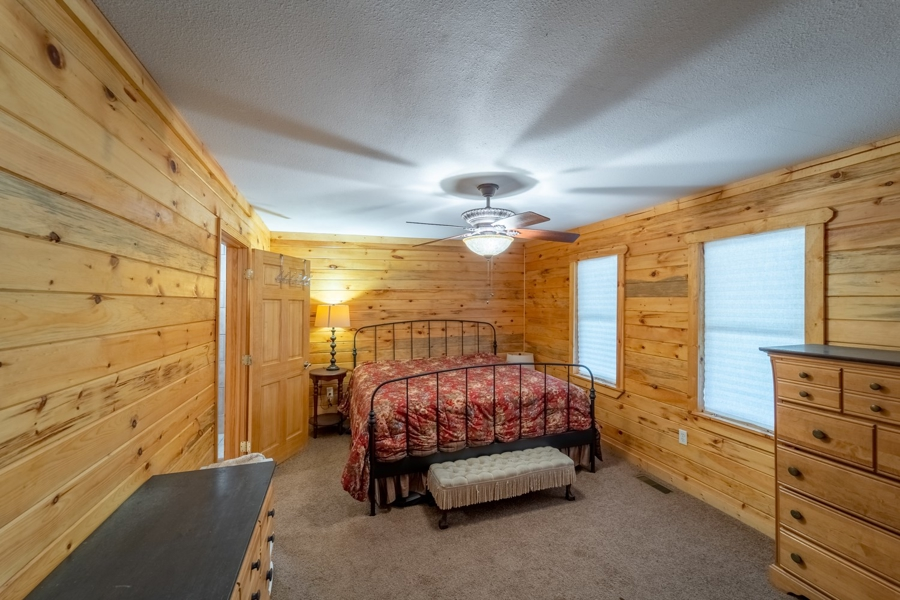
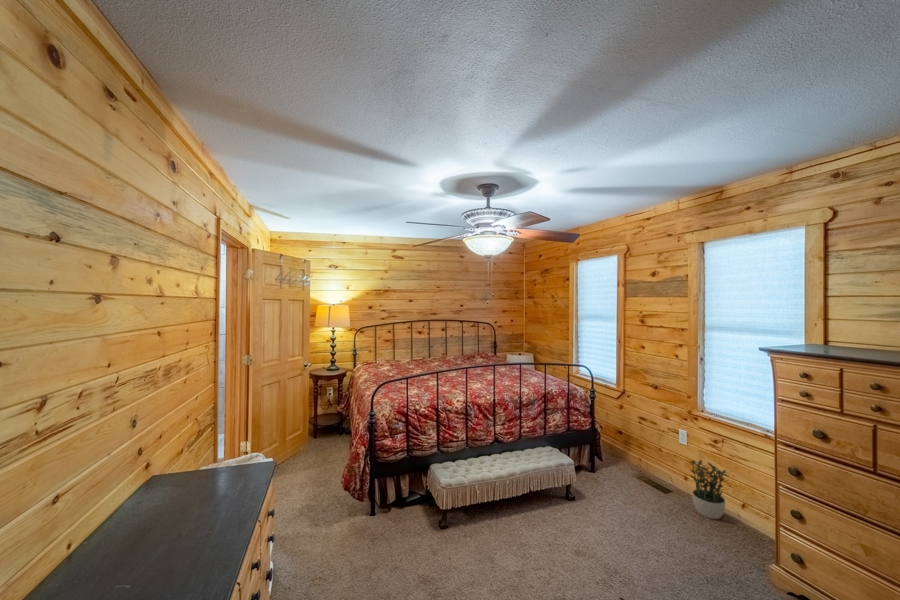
+ potted plant [685,459,733,520]
